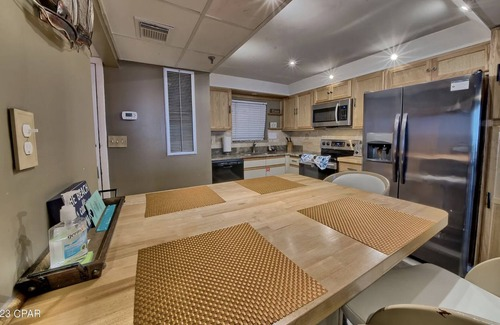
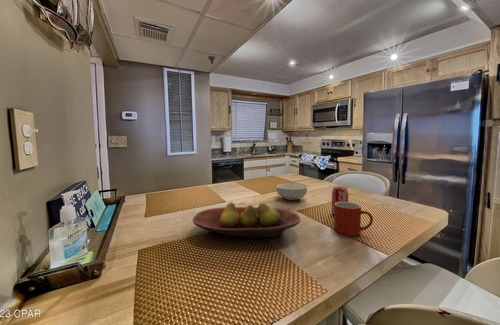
+ fruit bowl [192,201,302,239]
+ cereal bowl [275,182,308,201]
+ beverage can [331,186,349,215]
+ mug [333,201,374,237]
